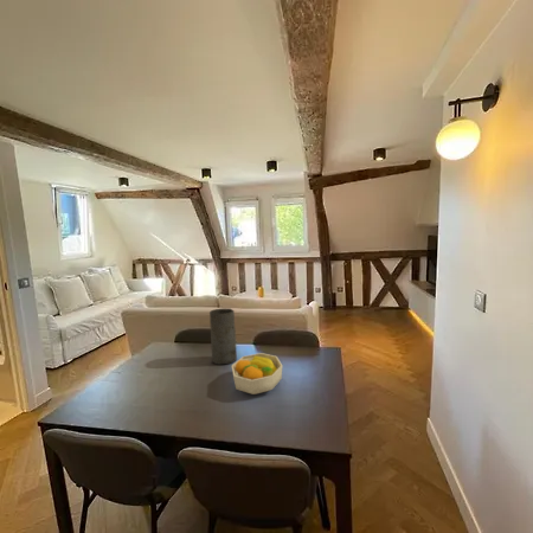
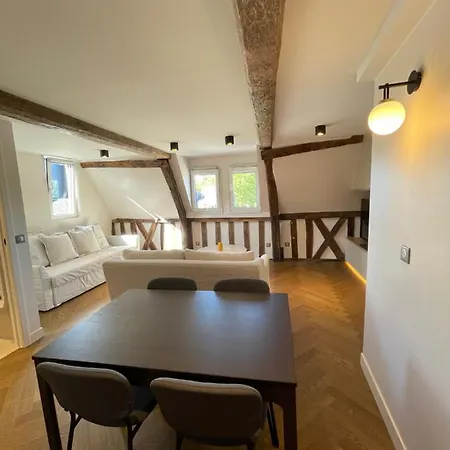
- vase [208,308,238,366]
- fruit bowl [231,352,283,396]
